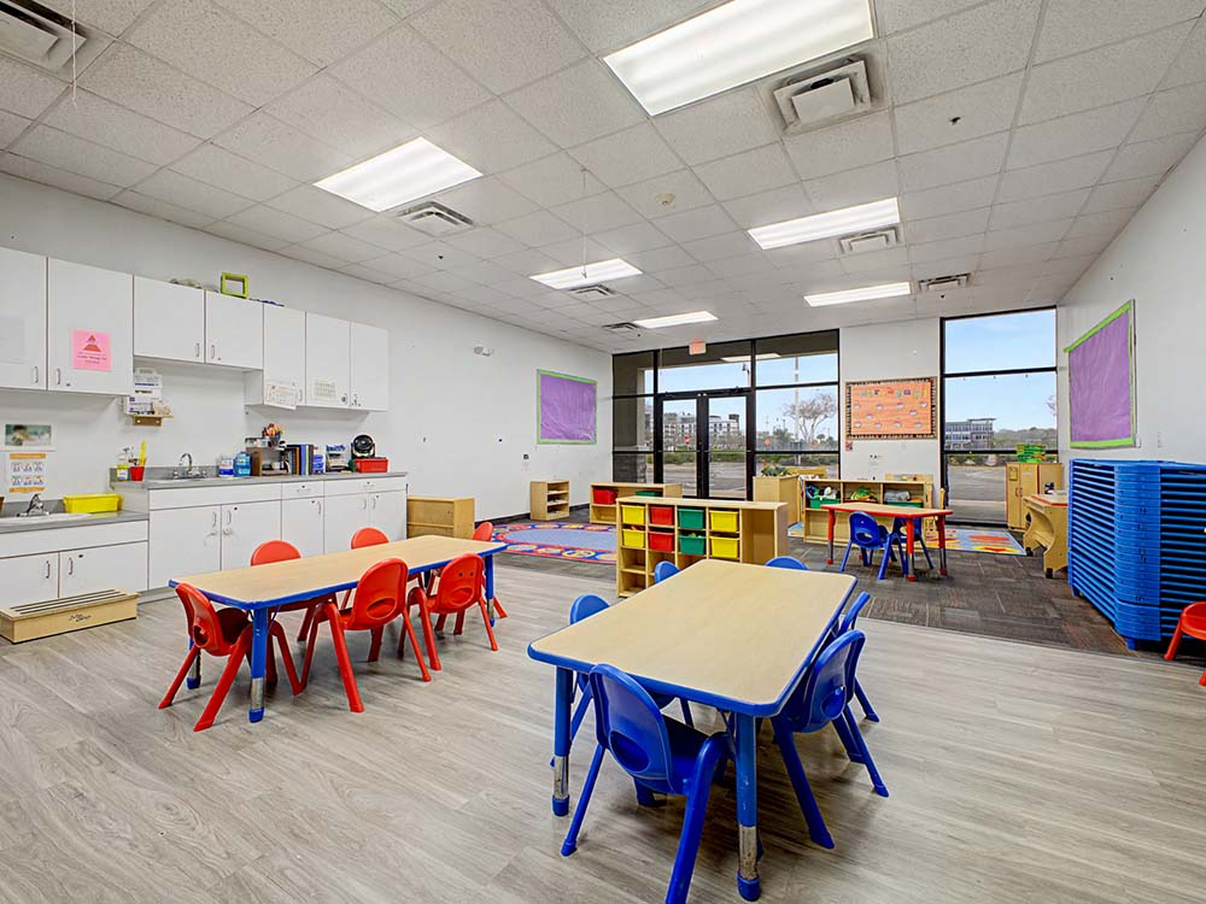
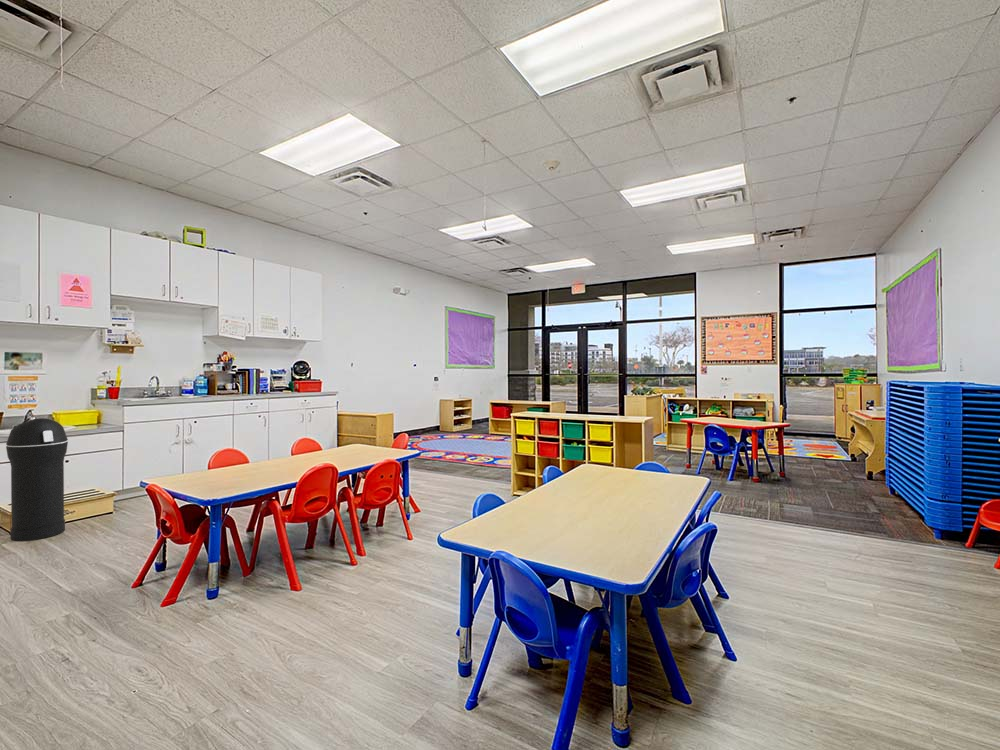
+ trash can [5,417,69,542]
